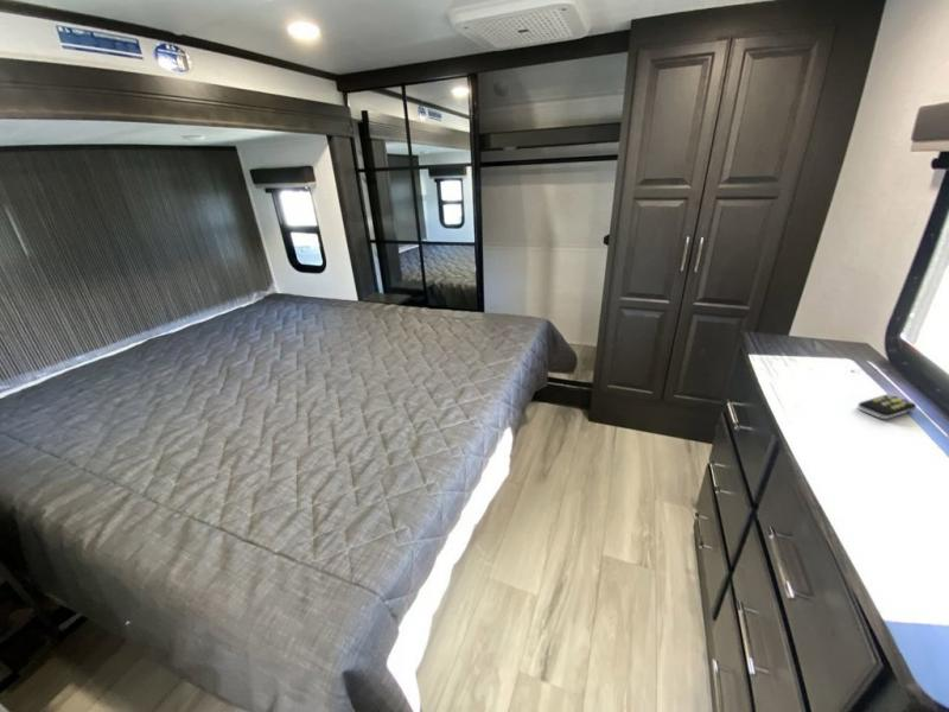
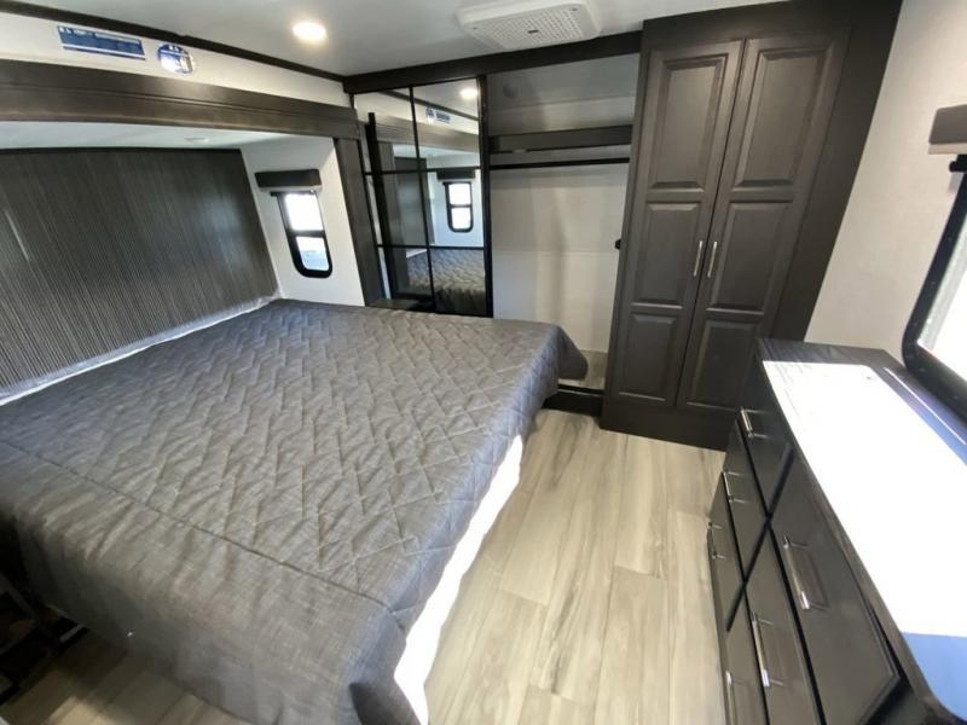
- remote control [856,393,917,420]
